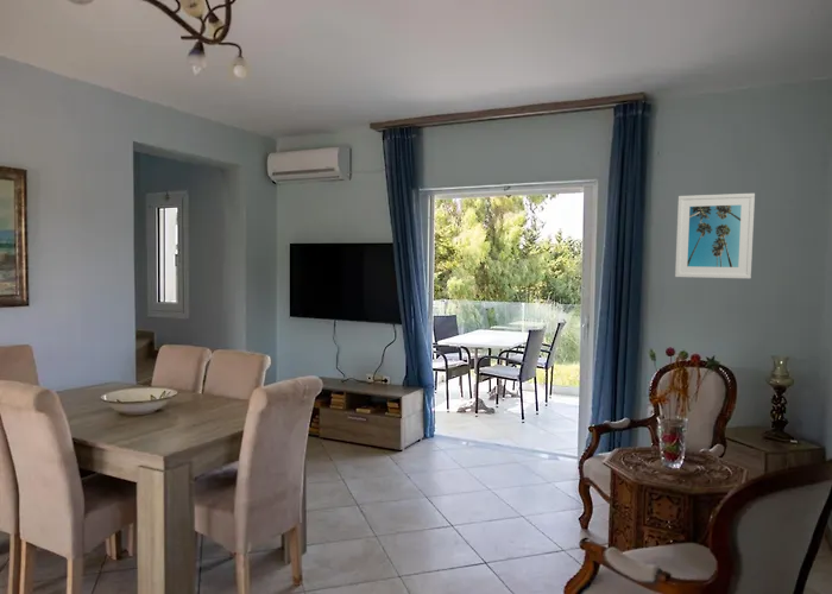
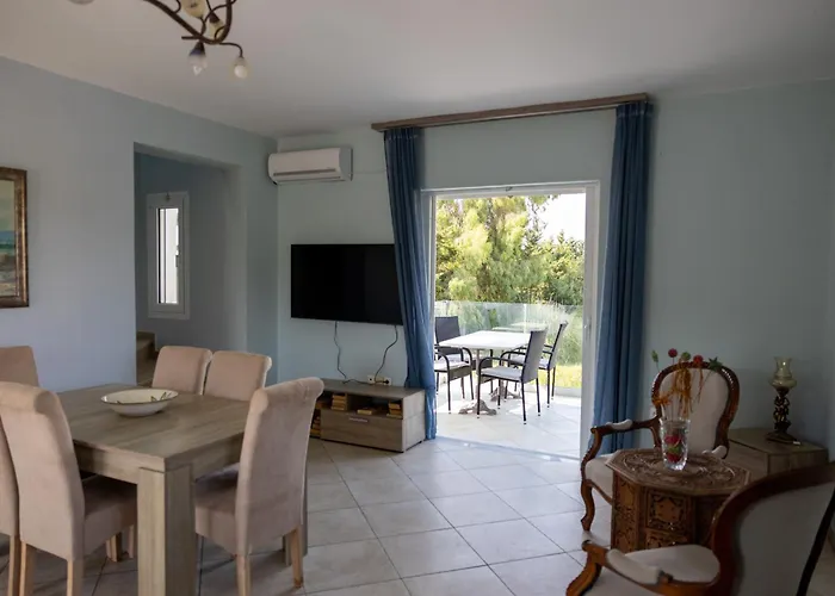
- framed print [674,192,756,279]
